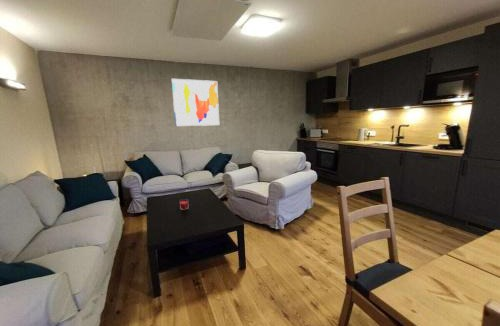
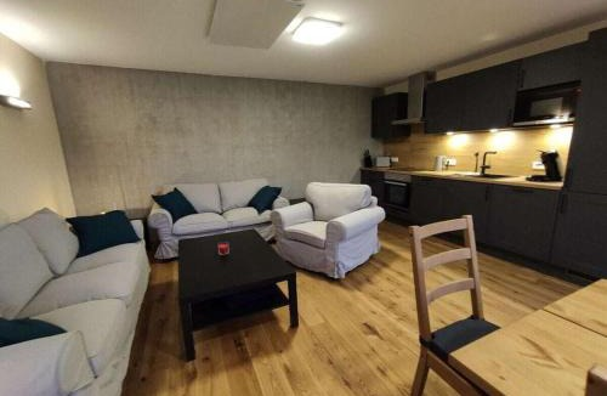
- wall art [171,78,220,127]
